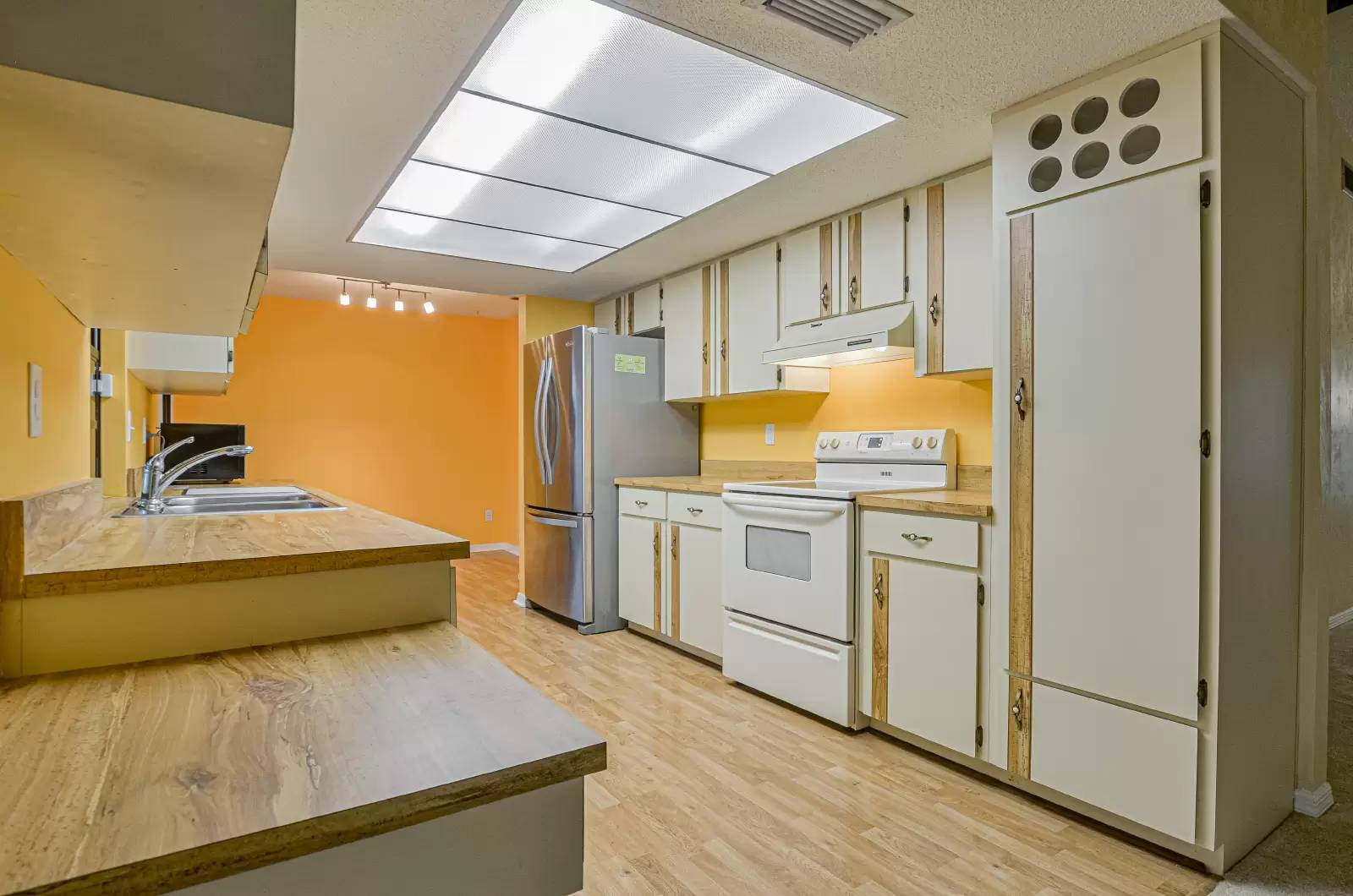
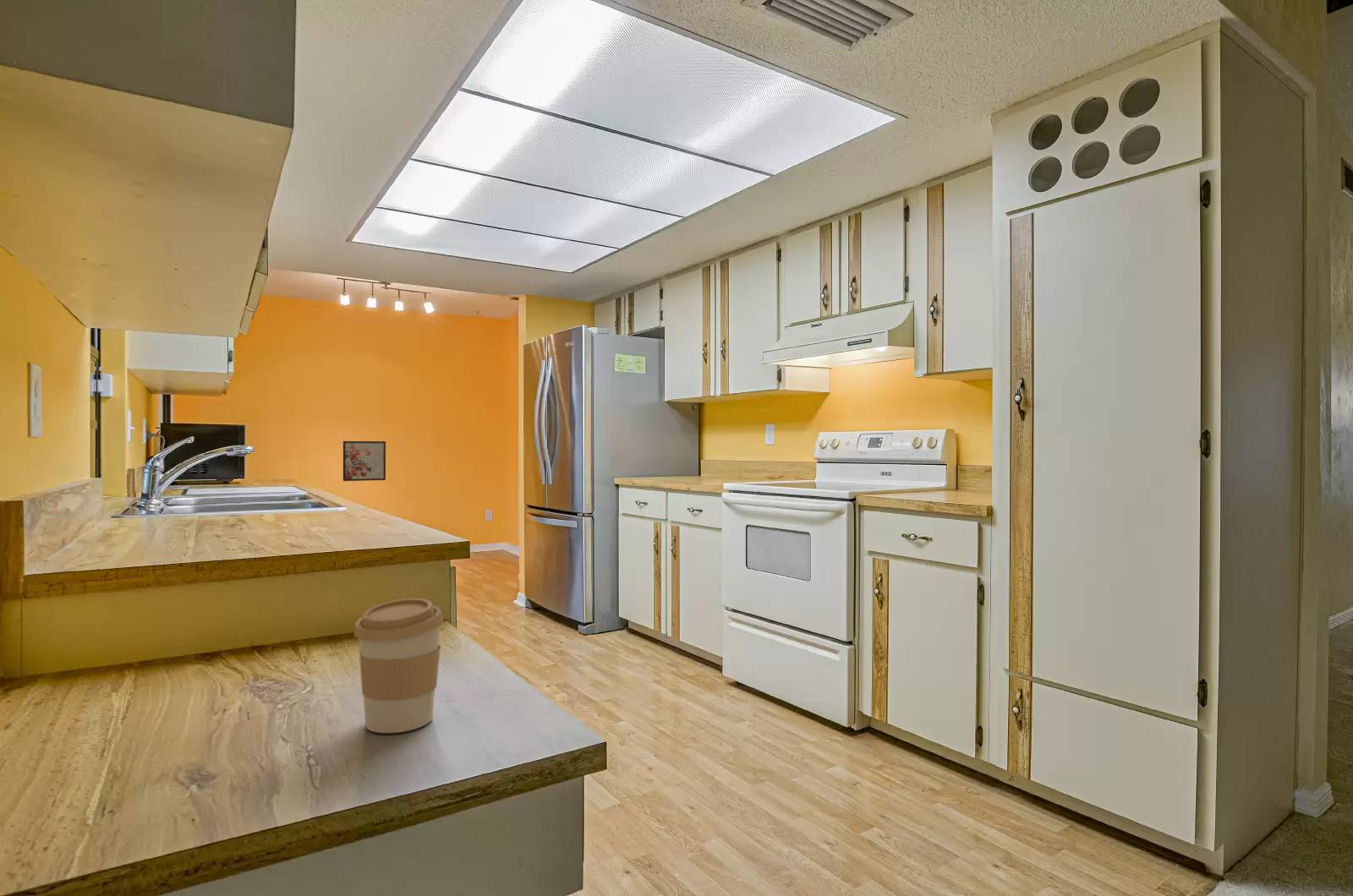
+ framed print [342,440,386,482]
+ coffee cup [353,598,445,734]
